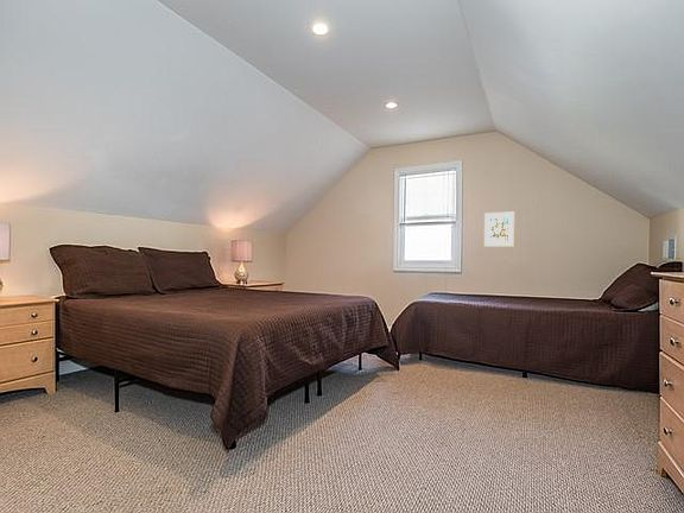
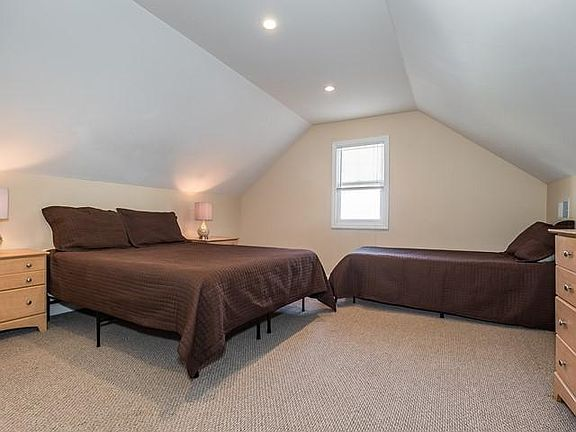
- wall art [483,211,515,248]
